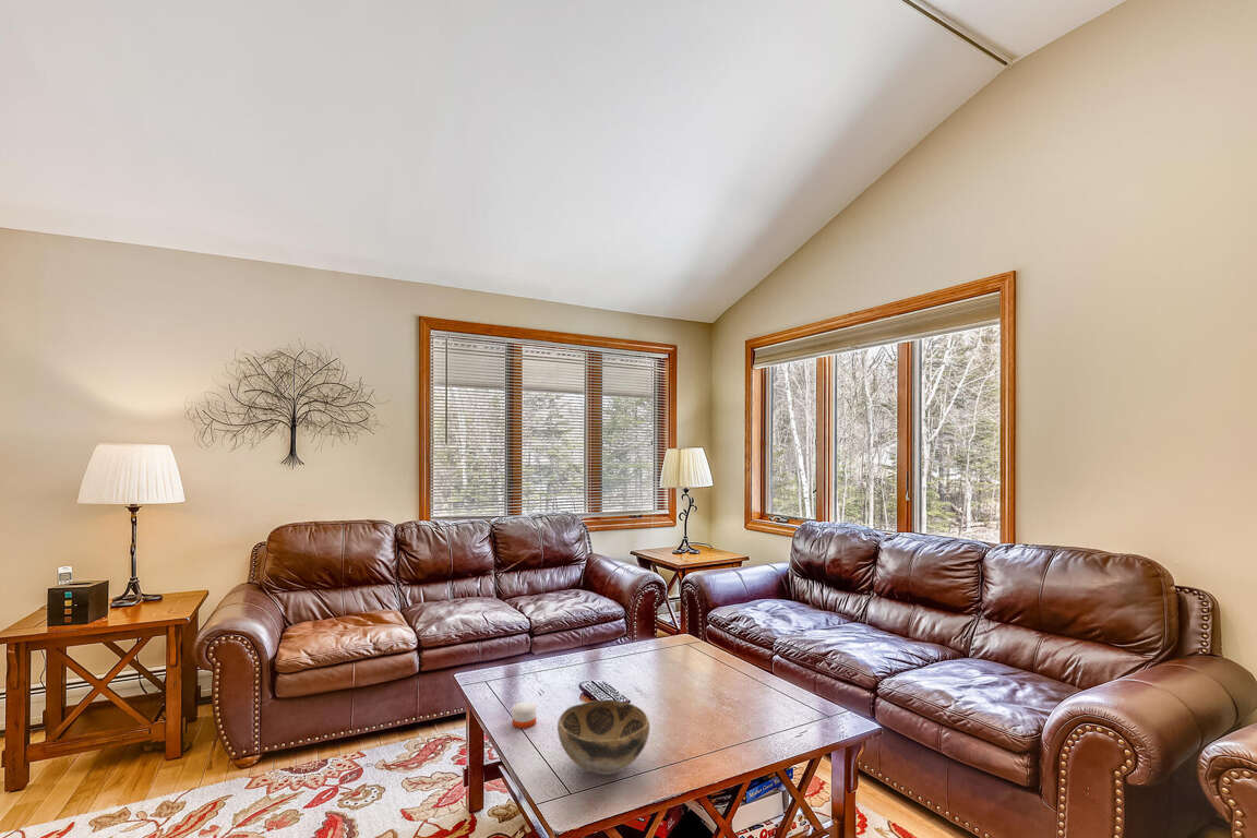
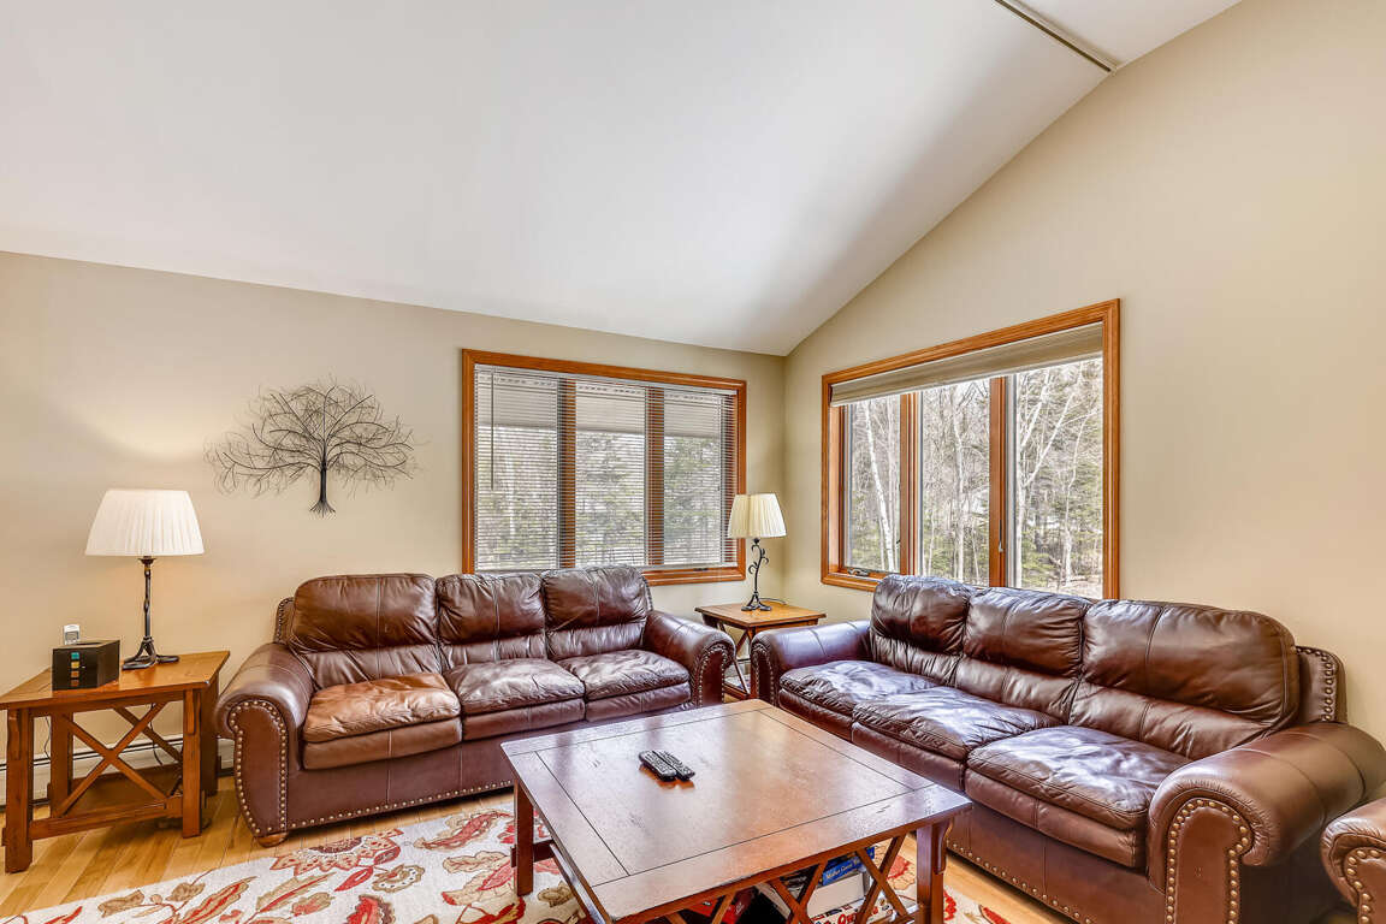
- decorative bowl [556,698,650,776]
- candle [512,702,537,730]
